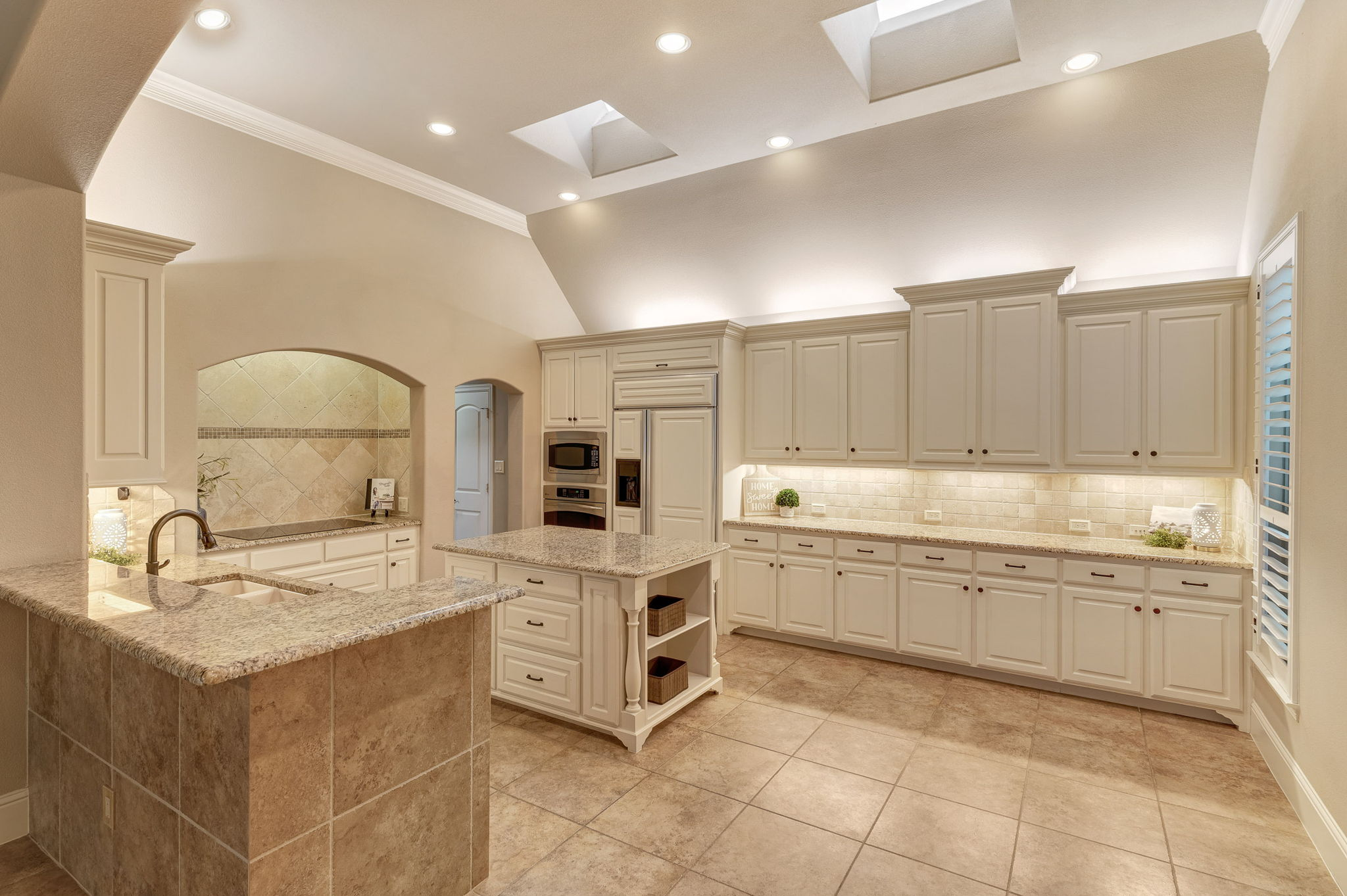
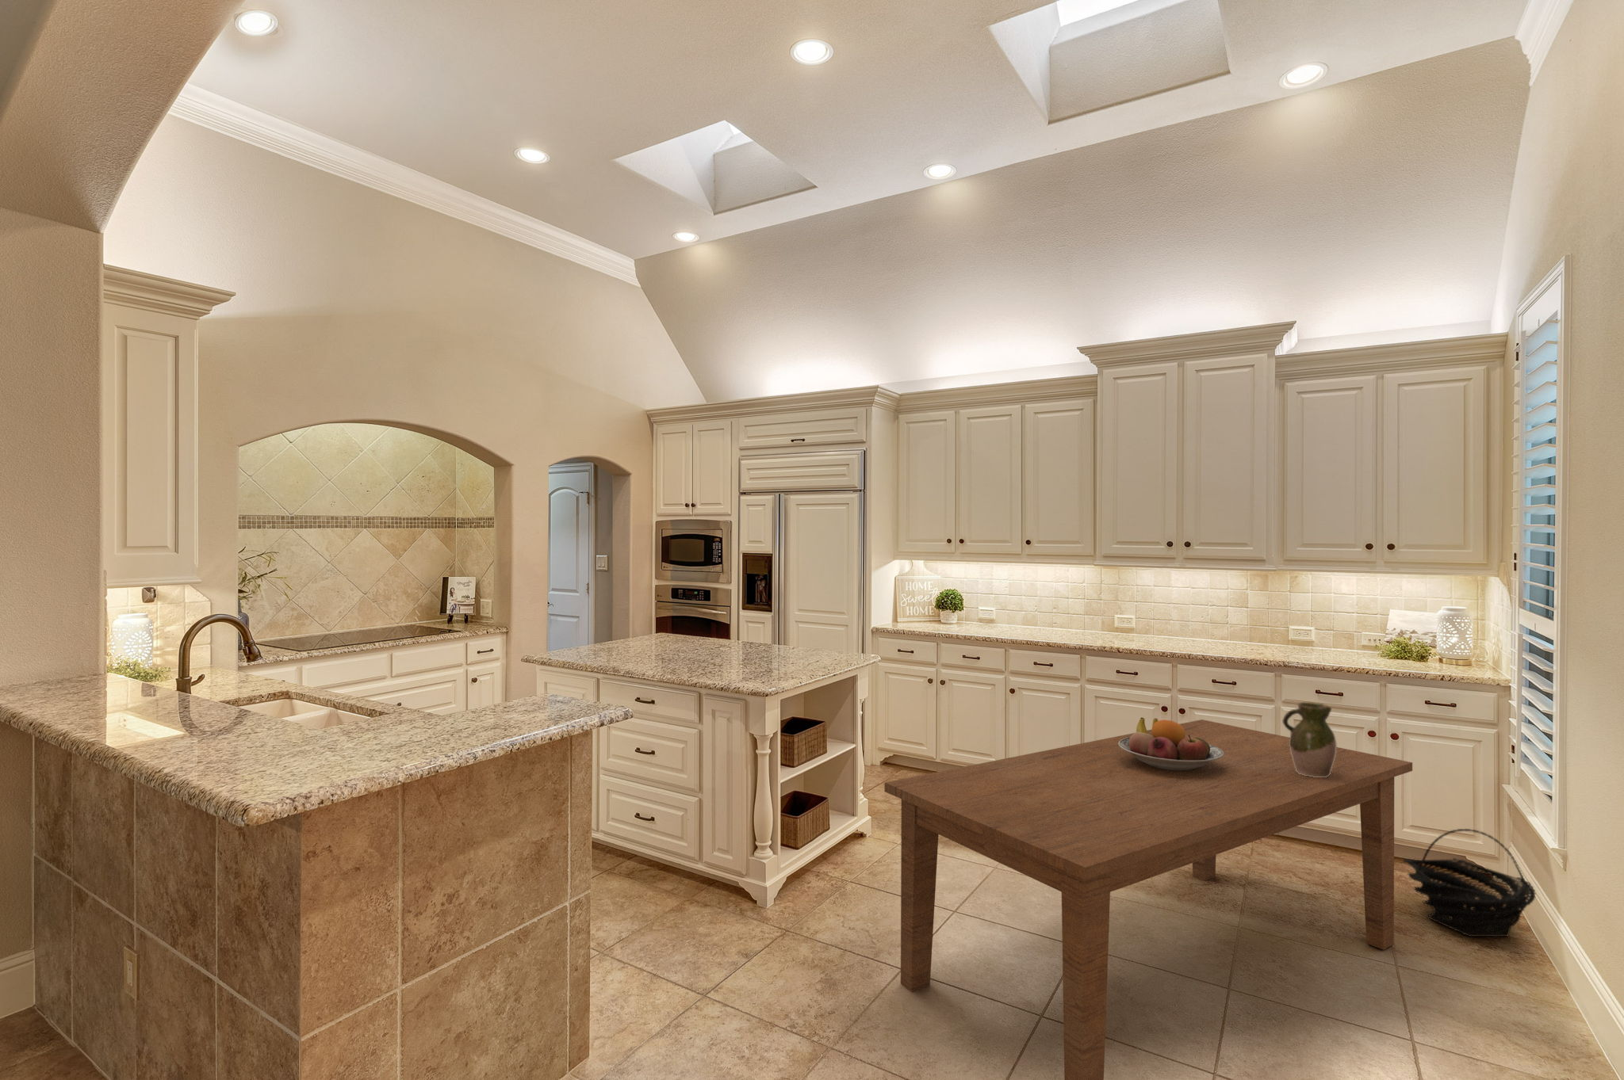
+ basket [1402,828,1537,938]
+ dining table [884,718,1413,1080]
+ fruit bowl [1119,717,1224,771]
+ pitcher [1282,702,1338,777]
